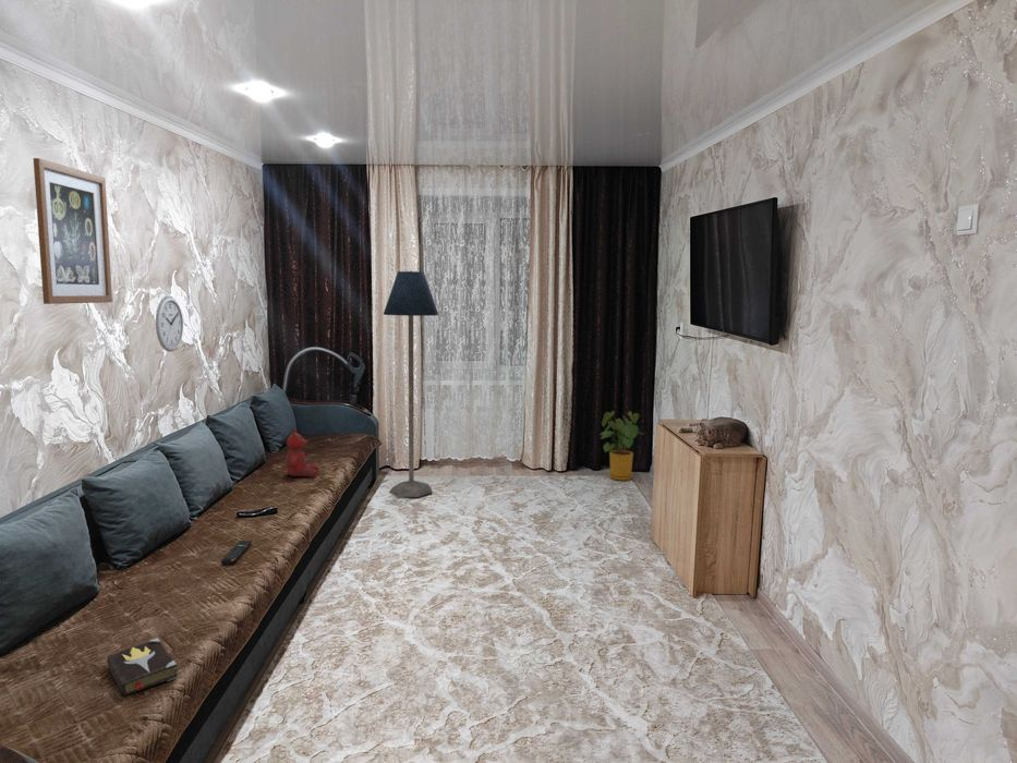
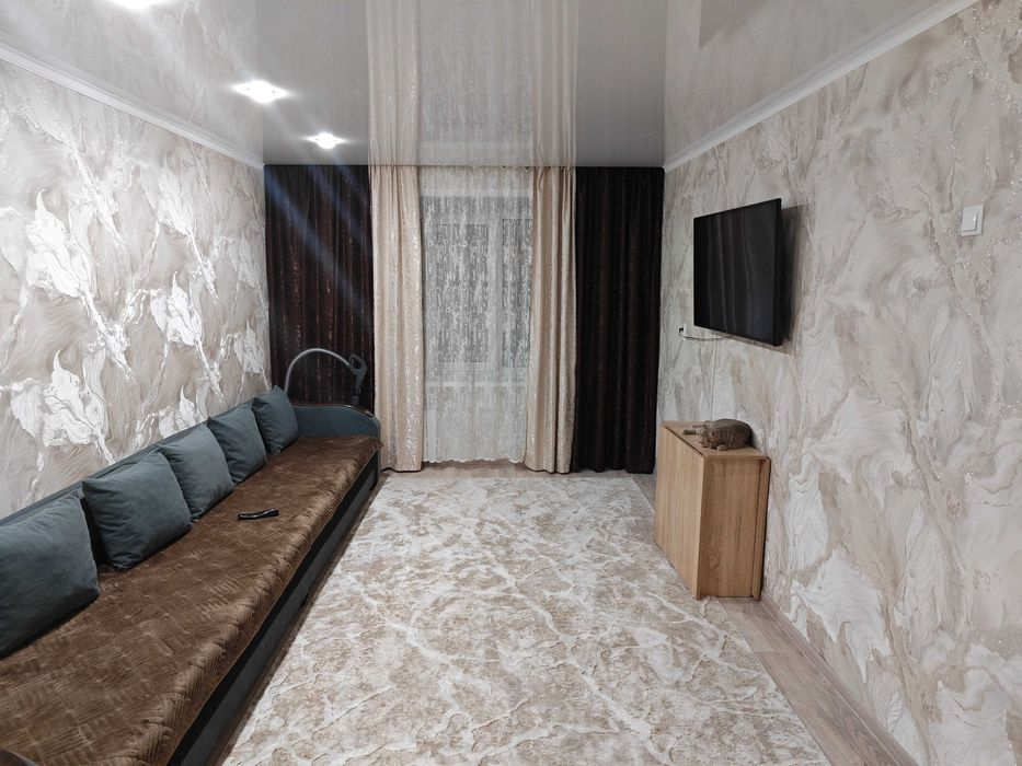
- wall clock [155,295,184,352]
- floor lamp [383,270,439,498]
- hardback book [106,637,179,697]
- teddy bear [284,426,320,479]
- remote control [220,540,253,566]
- house plant [600,410,645,482]
- wall art [33,157,113,305]
